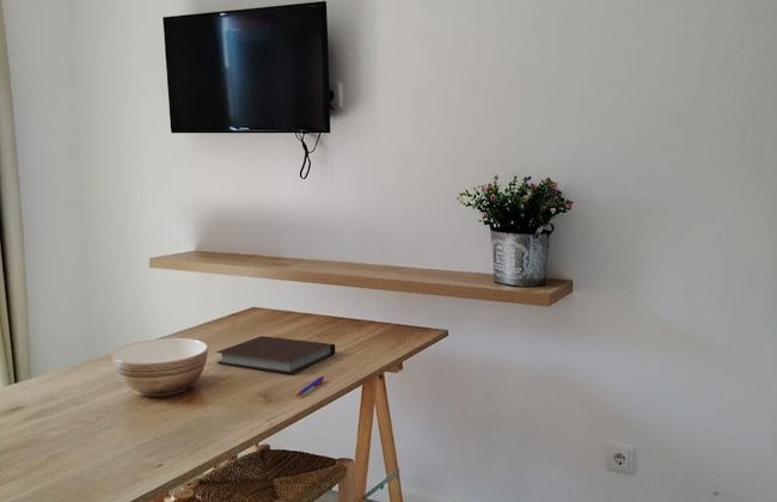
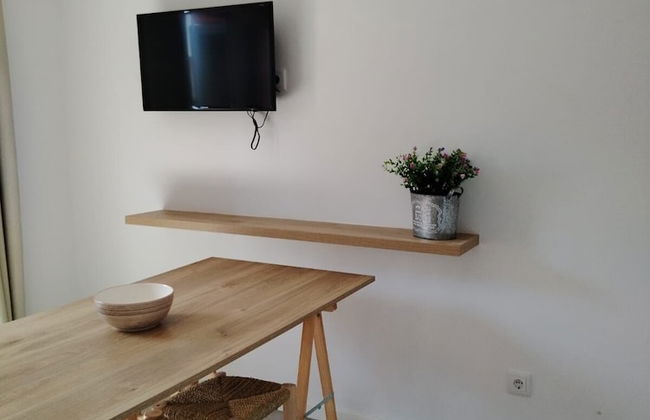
- notebook [215,335,336,374]
- pen [294,374,325,398]
